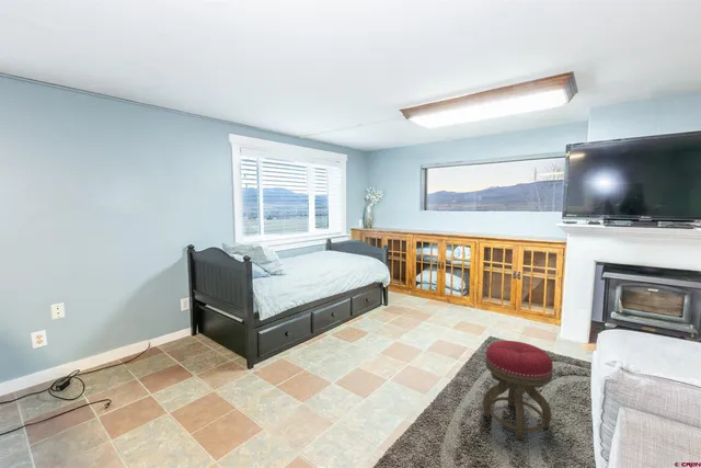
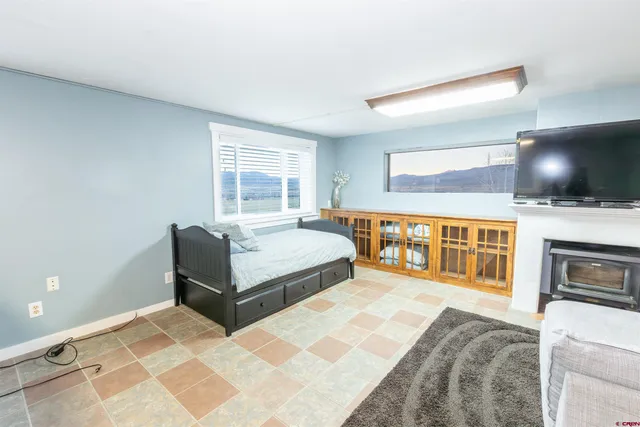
- stool [482,340,554,441]
